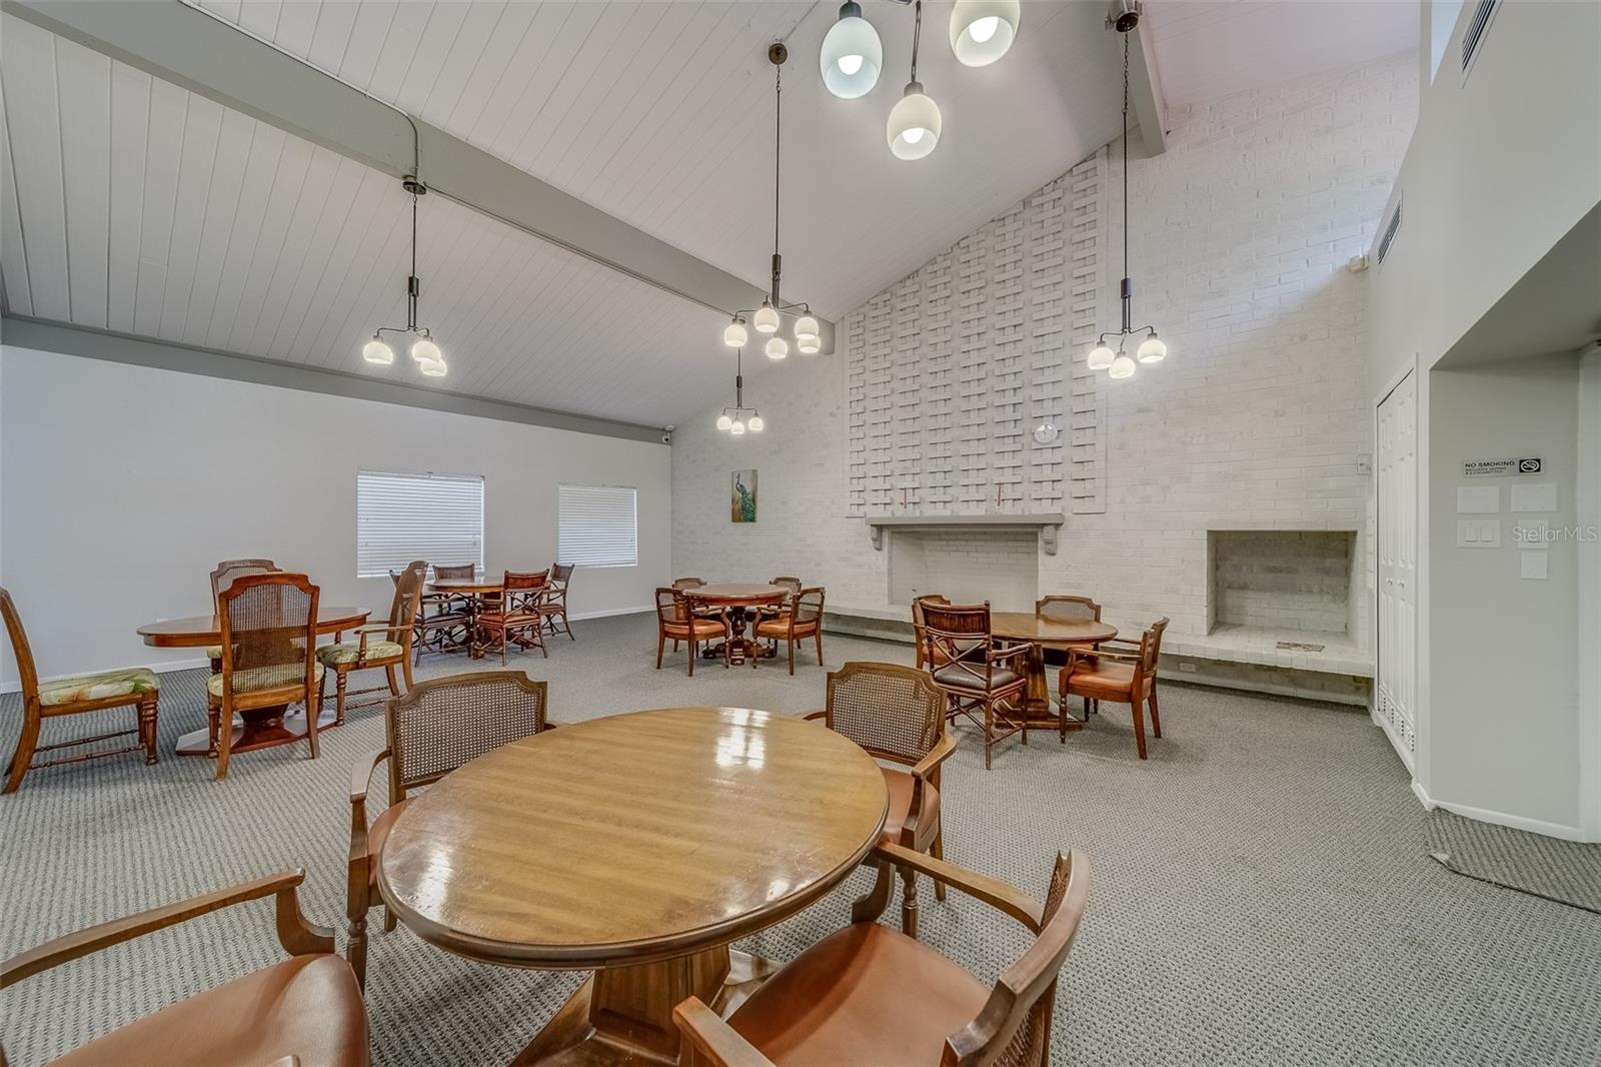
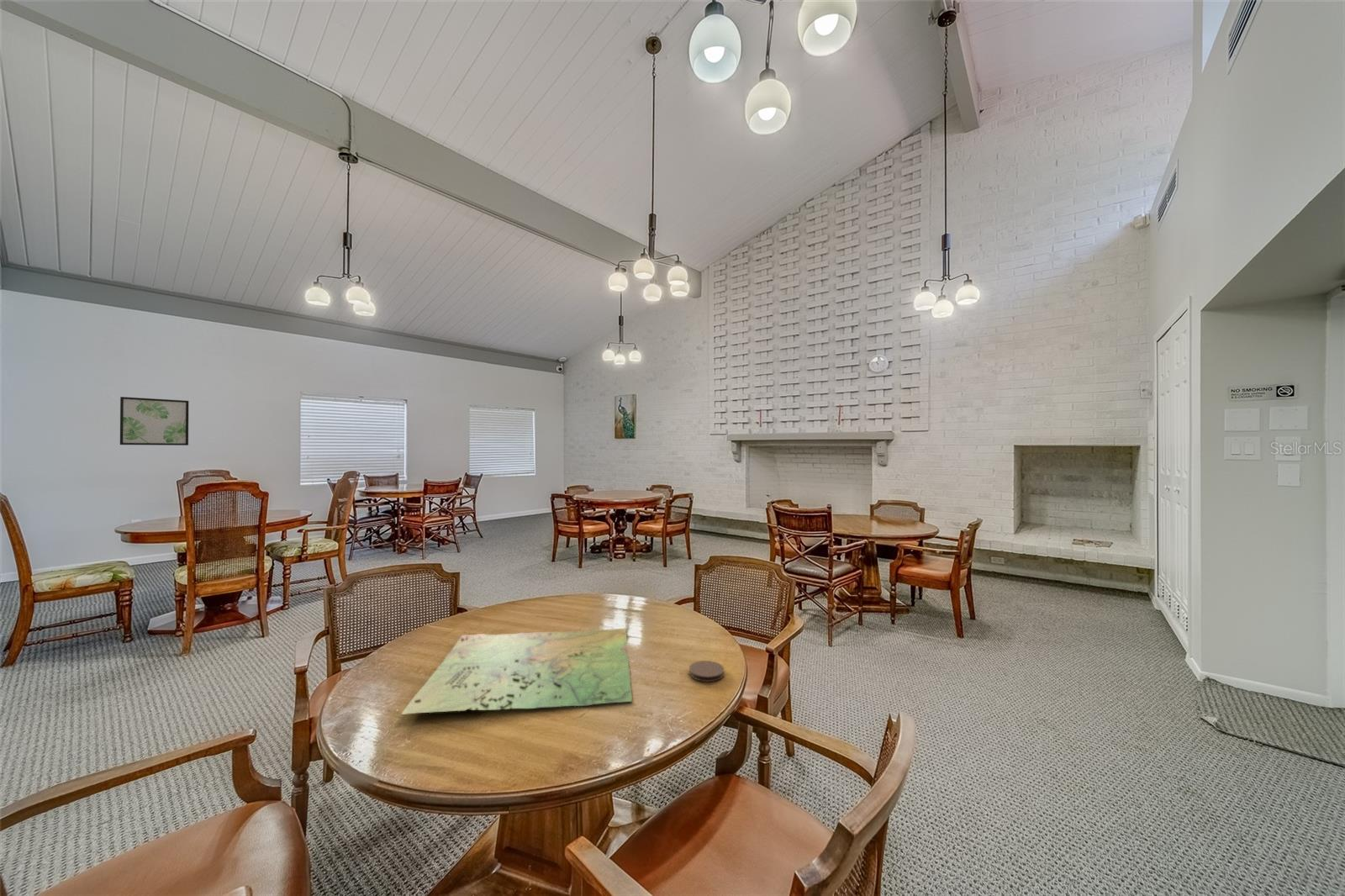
+ wall art [119,396,189,446]
+ board game [400,628,633,715]
+ coaster [688,660,725,683]
